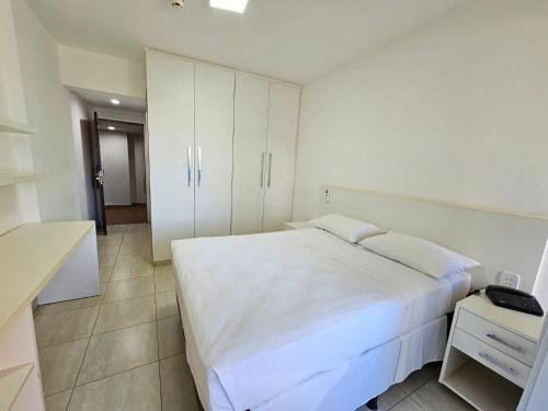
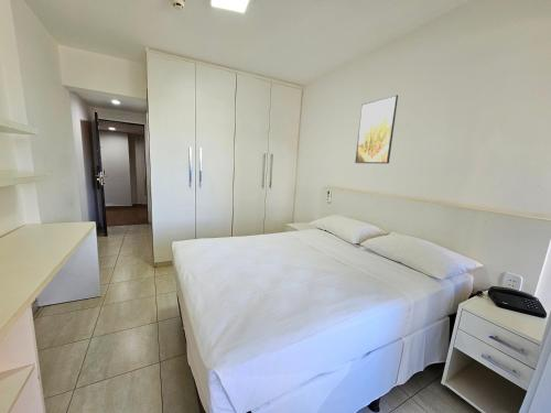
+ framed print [354,94,399,164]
